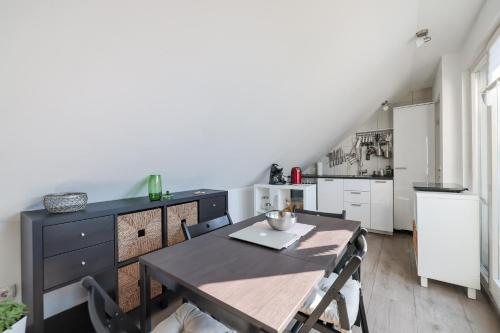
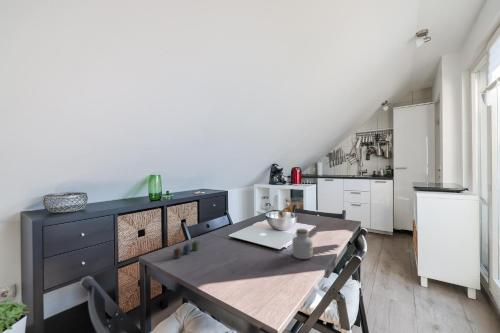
+ jar [291,228,314,260]
+ cup [173,239,200,259]
